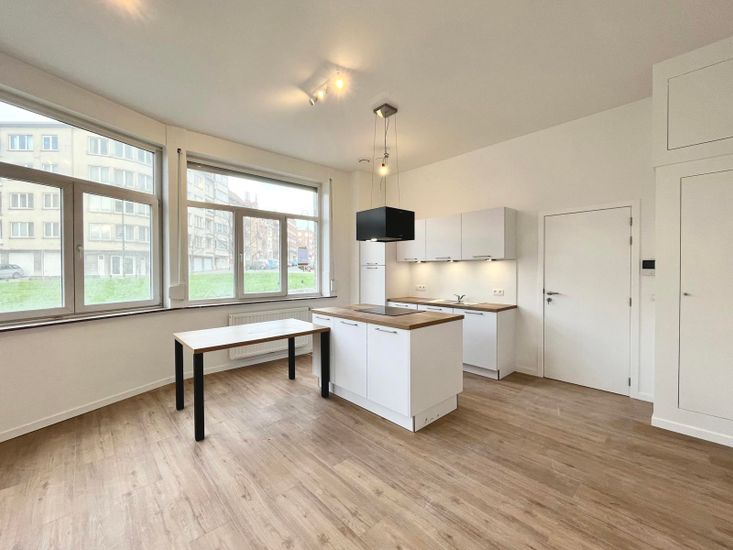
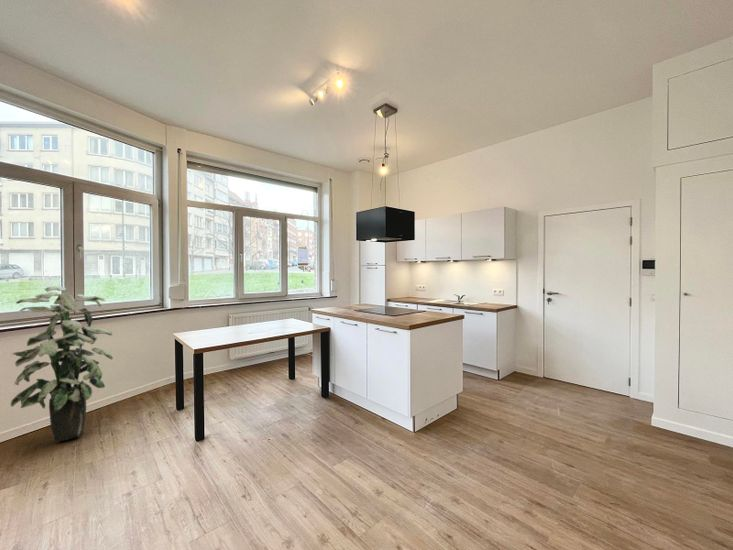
+ indoor plant [10,285,114,443]
